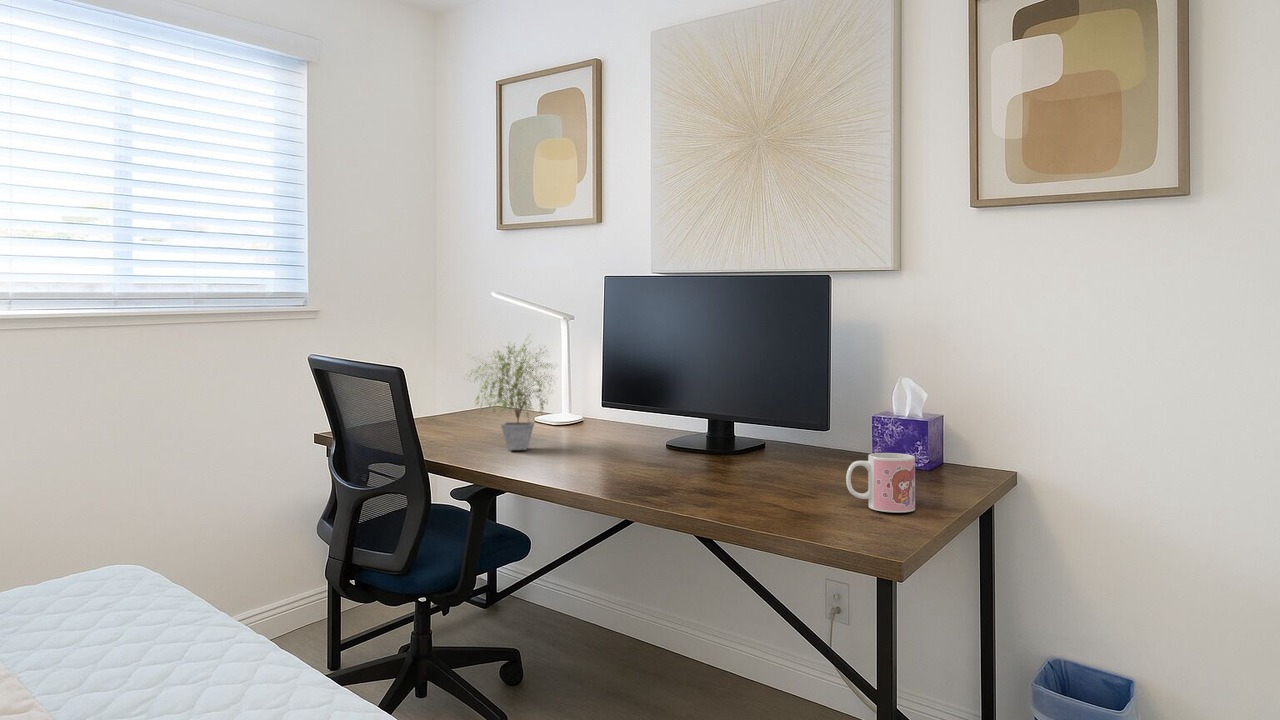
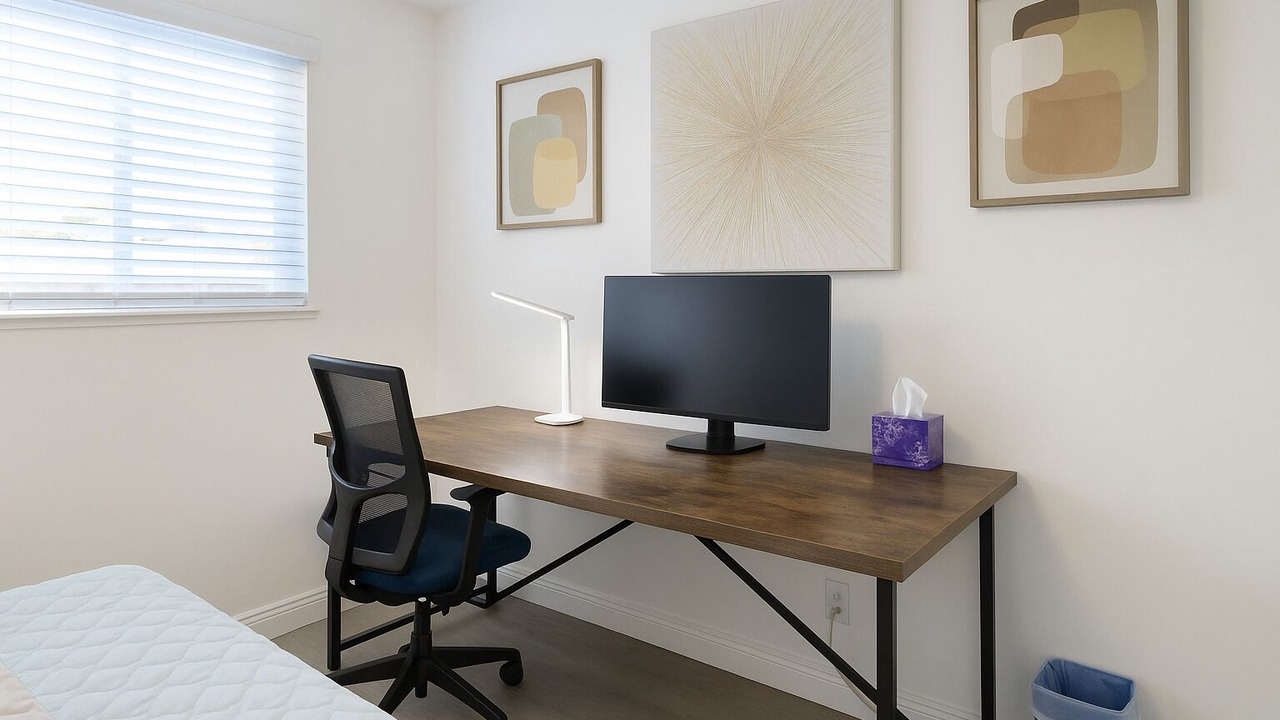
- mug [845,452,916,513]
- potted plant [463,333,559,451]
